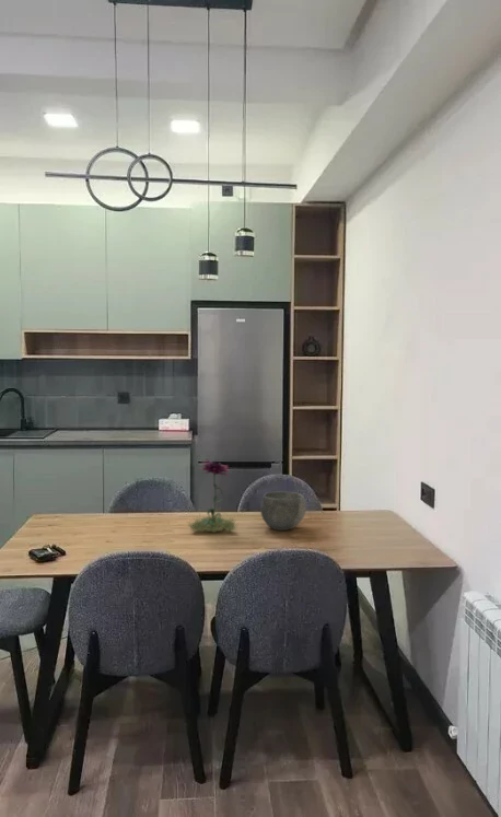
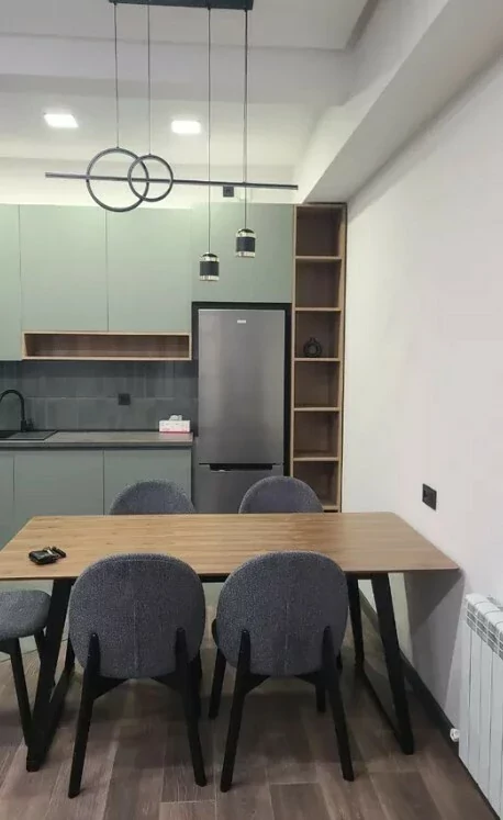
- bowl [259,490,307,532]
- flower [187,458,241,534]
